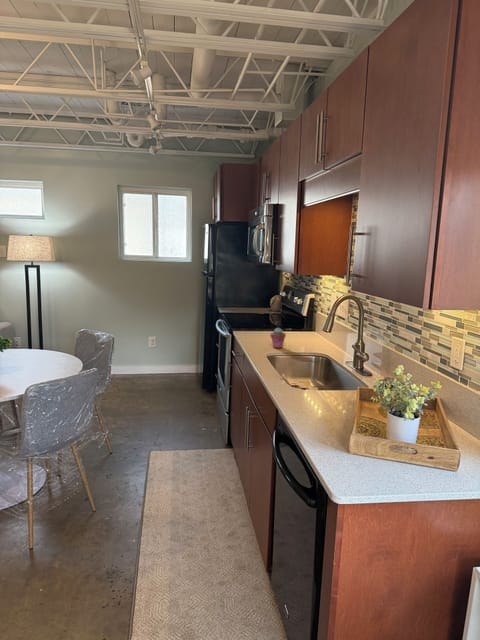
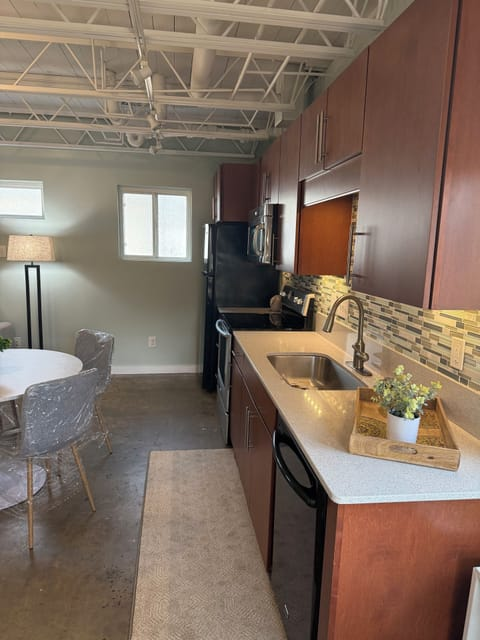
- potted succulent [269,327,287,349]
